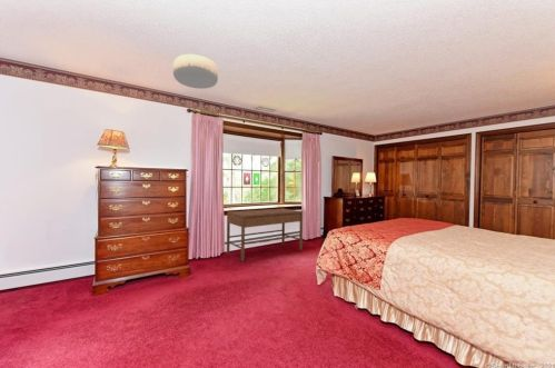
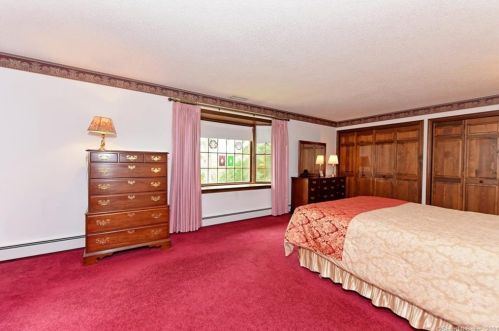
- ceiling light [171,53,219,90]
- bench [226,207,304,262]
